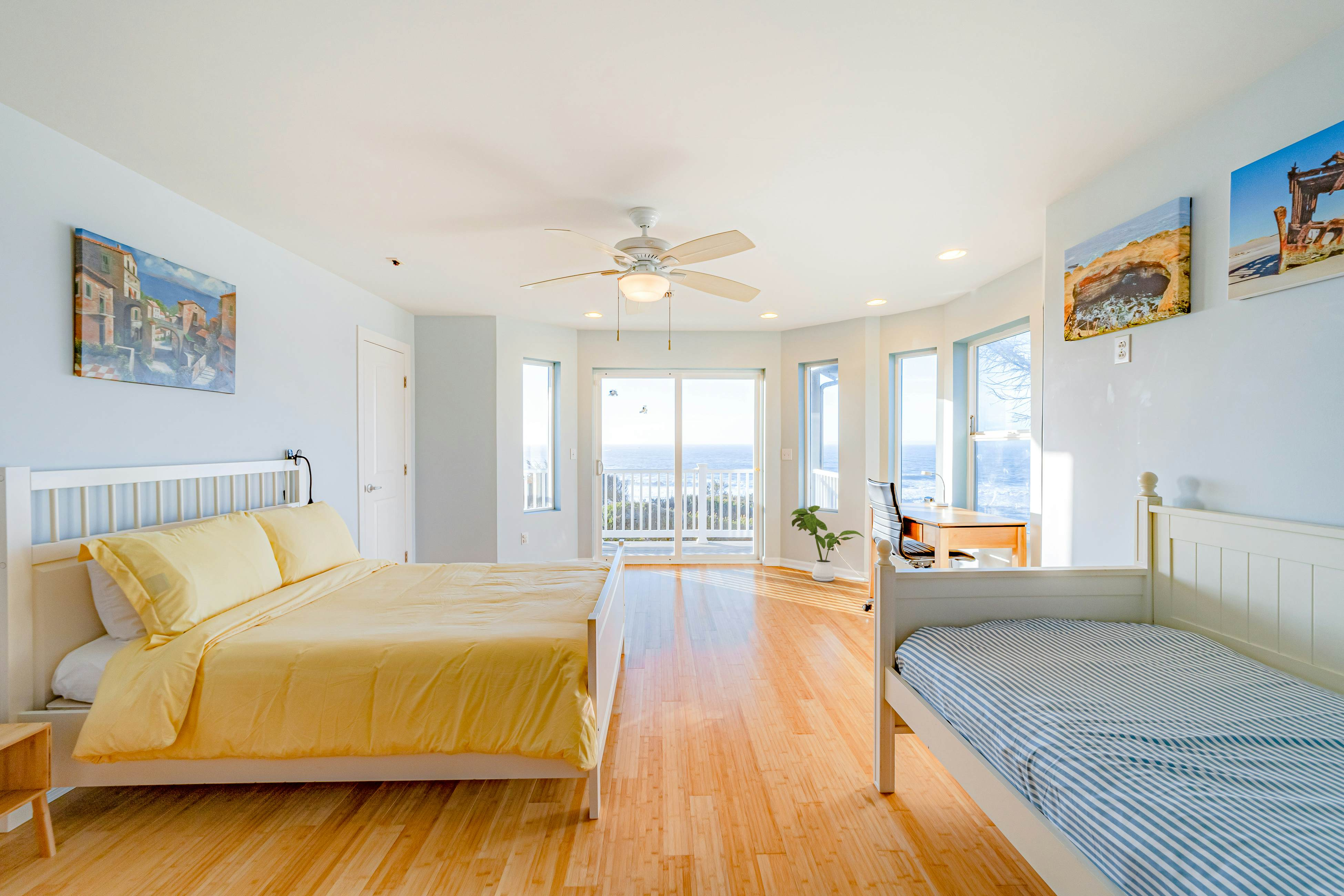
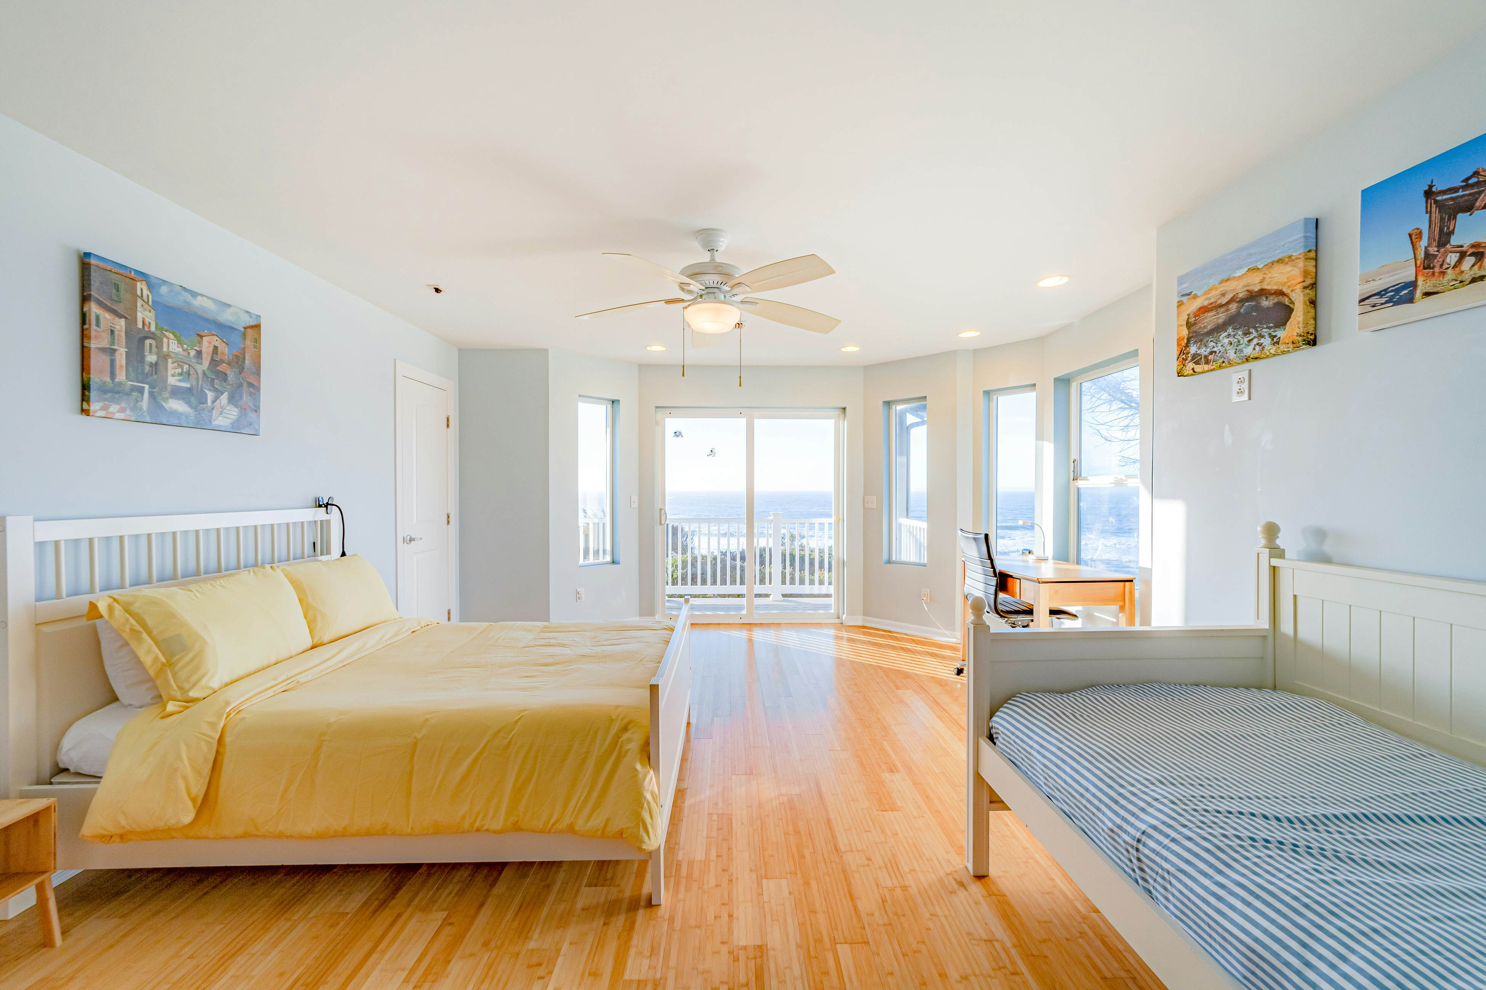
- house plant [790,505,865,582]
